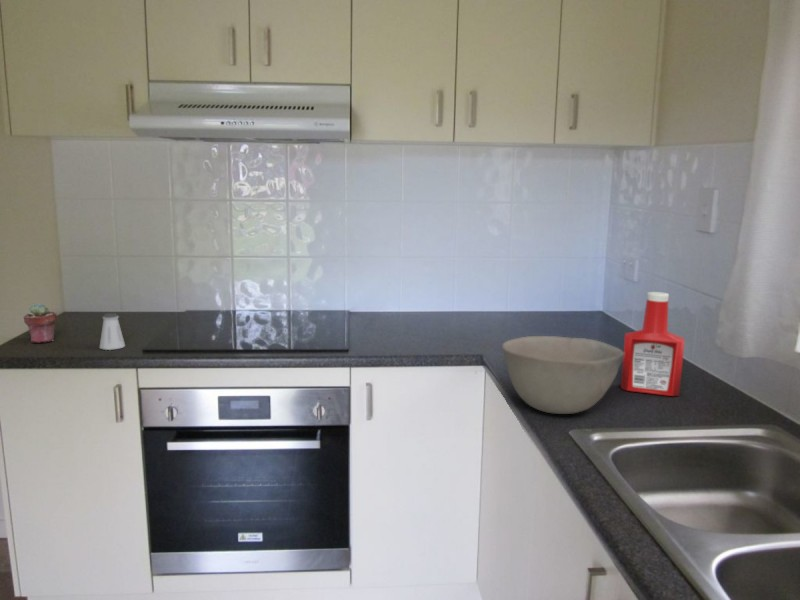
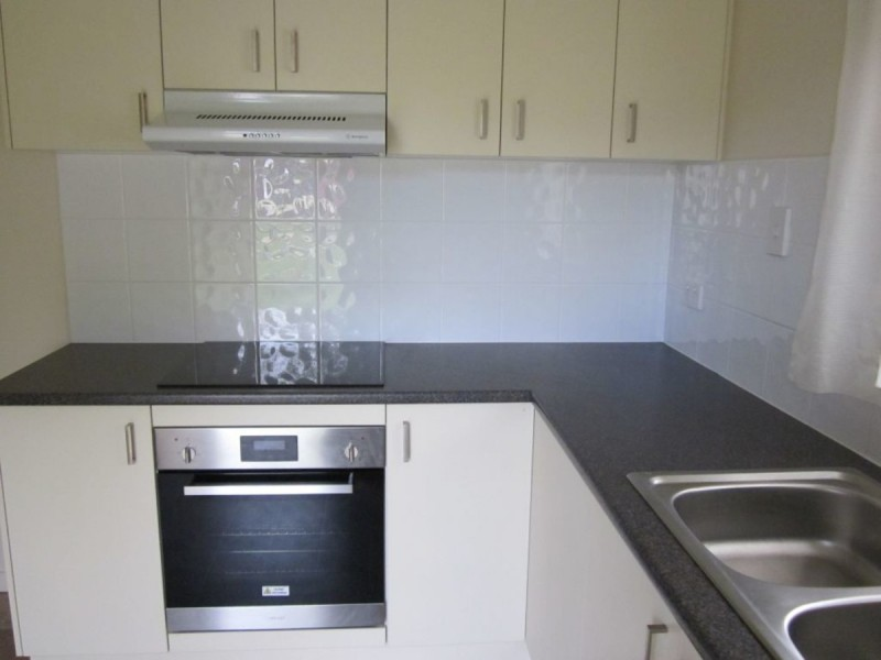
- potted succulent [23,302,58,344]
- saltshaker [99,312,126,351]
- soap bottle [620,291,685,397]
- bowl [501,335,624,415]
